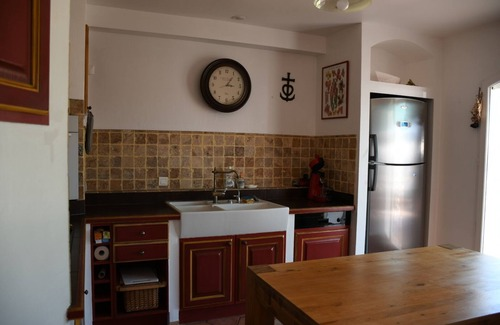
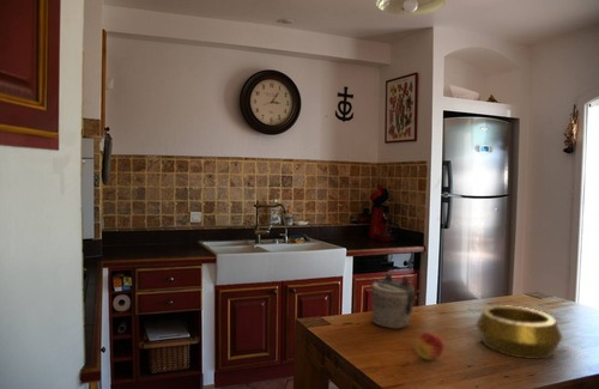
+ fruit [413,330,444,361]
+ decorative bowl [474,304,563,360]
+ teapot [370,273,422,329]
